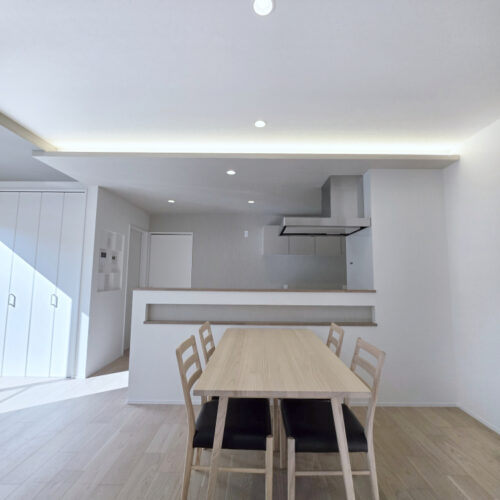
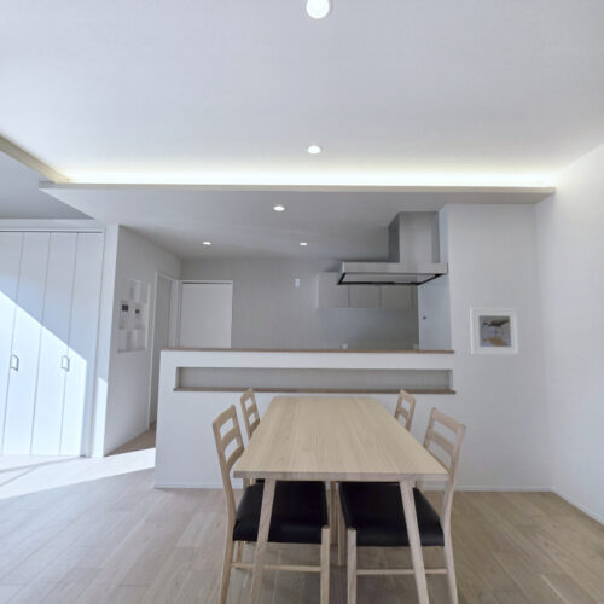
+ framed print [469,307,521,356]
